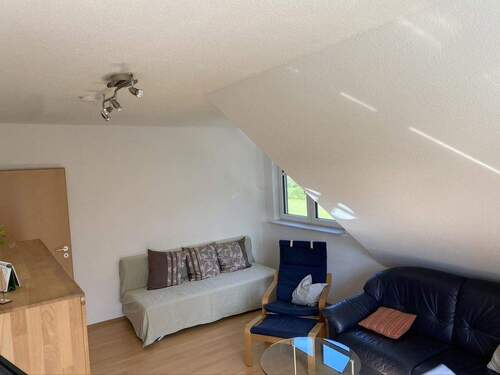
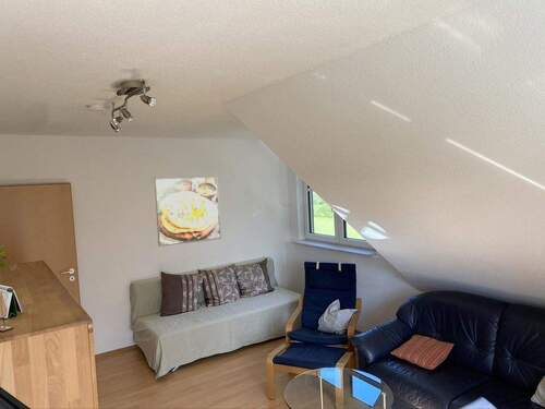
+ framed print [154,176,222,248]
